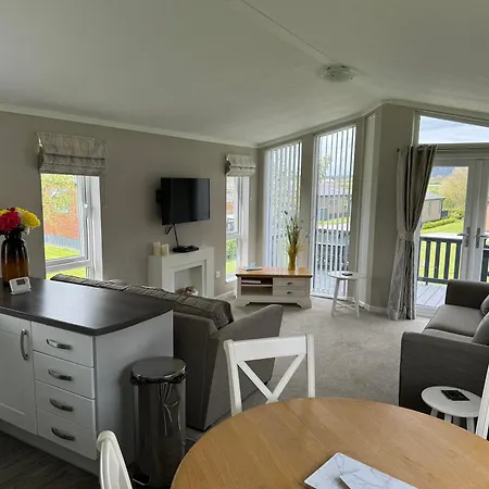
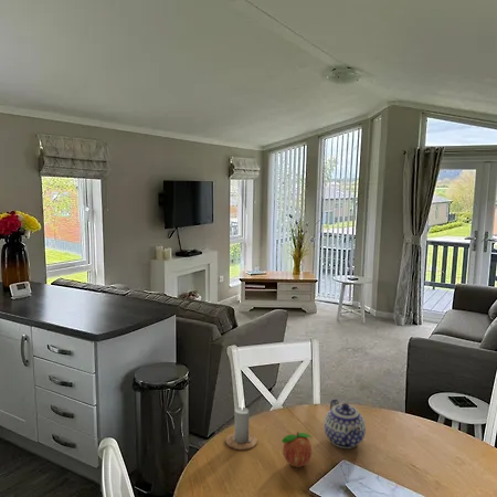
+ fruit [281,431,313,468]
+ teapot [324,398,367,450]
+ candle [224,401,258,451]
